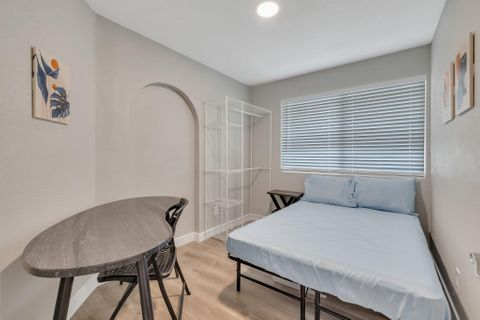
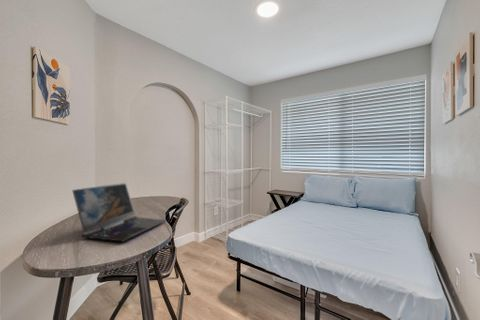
+ laptop [71,182,168,243]
